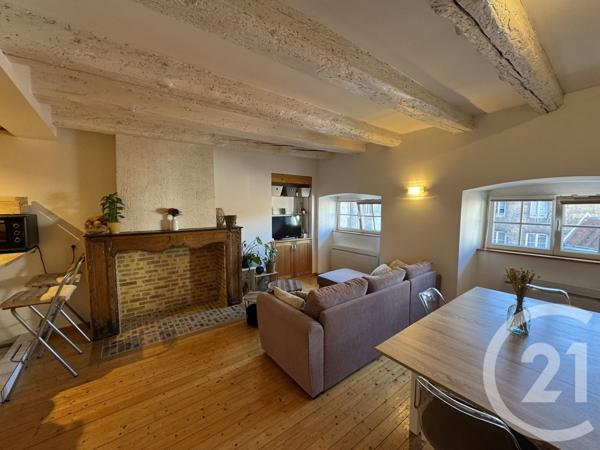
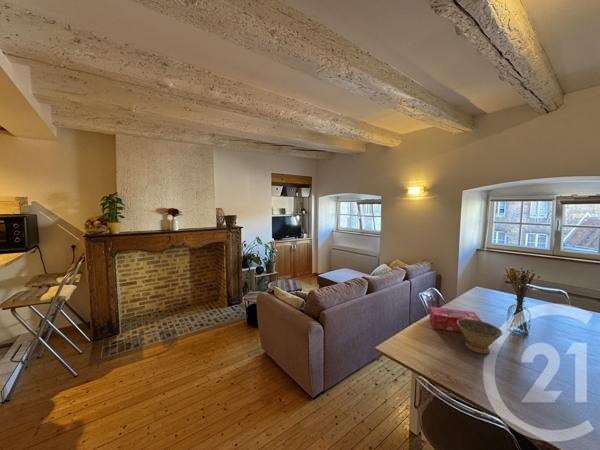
+ bowl [457,319,504,354]
+ tissue box [429,306,482,333]
